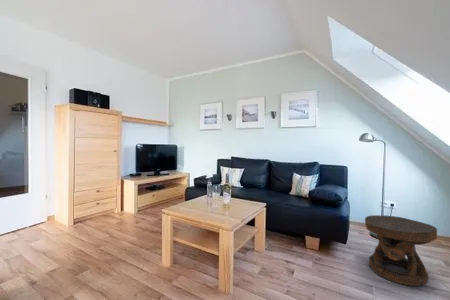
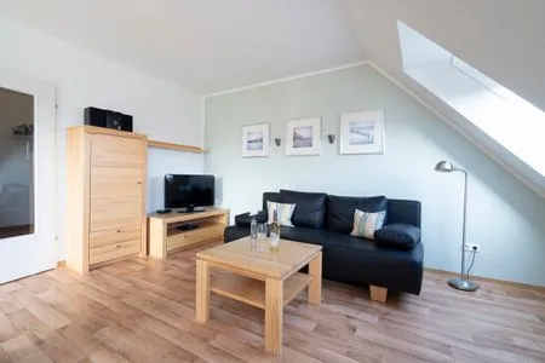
- side table [364,214,438,287]
